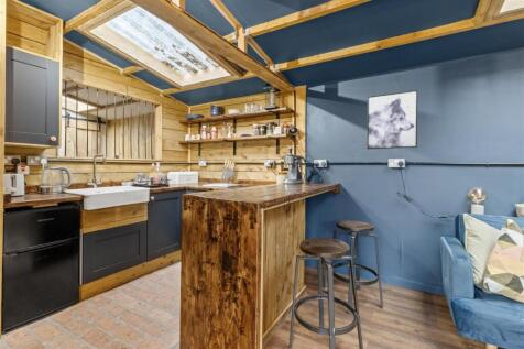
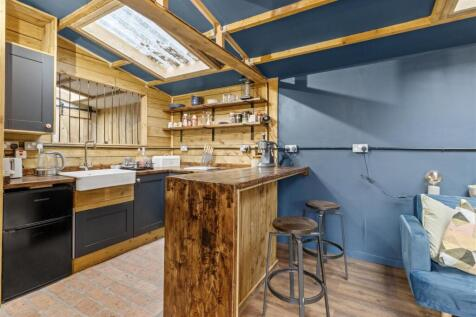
- wall art [365,89,418,150]
